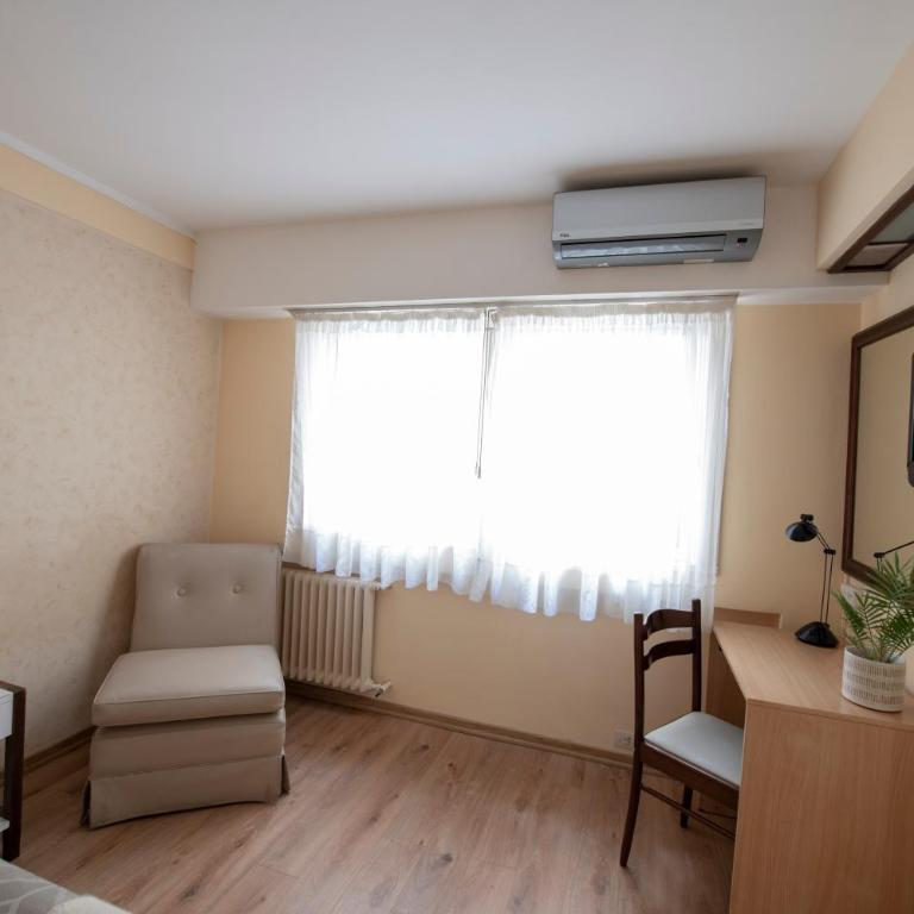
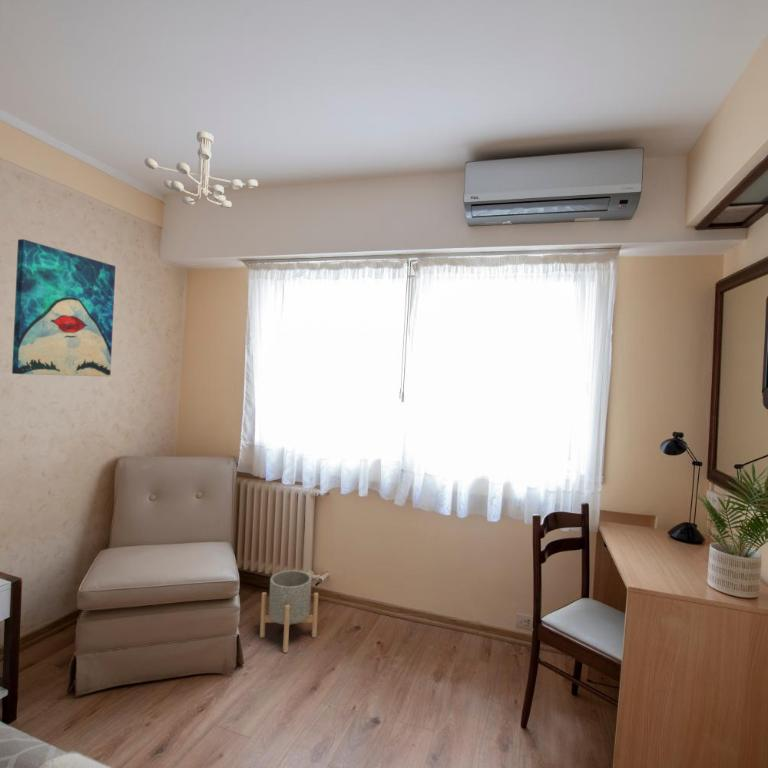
+ wall art [11,238,116,377]
+ planter [259,569,319,654]
+ ceiling light fixture [143,131,259,209]
